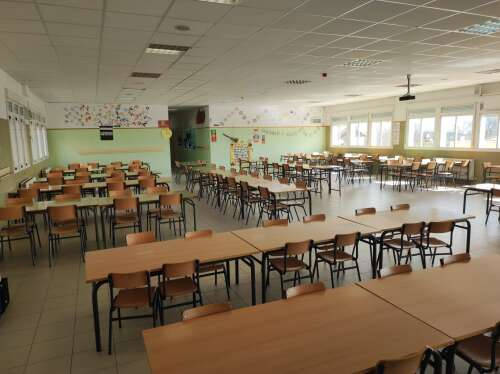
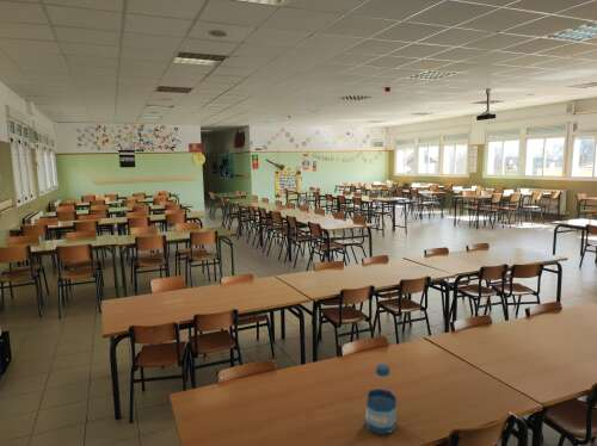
+ bottle [364,363,398,435]
